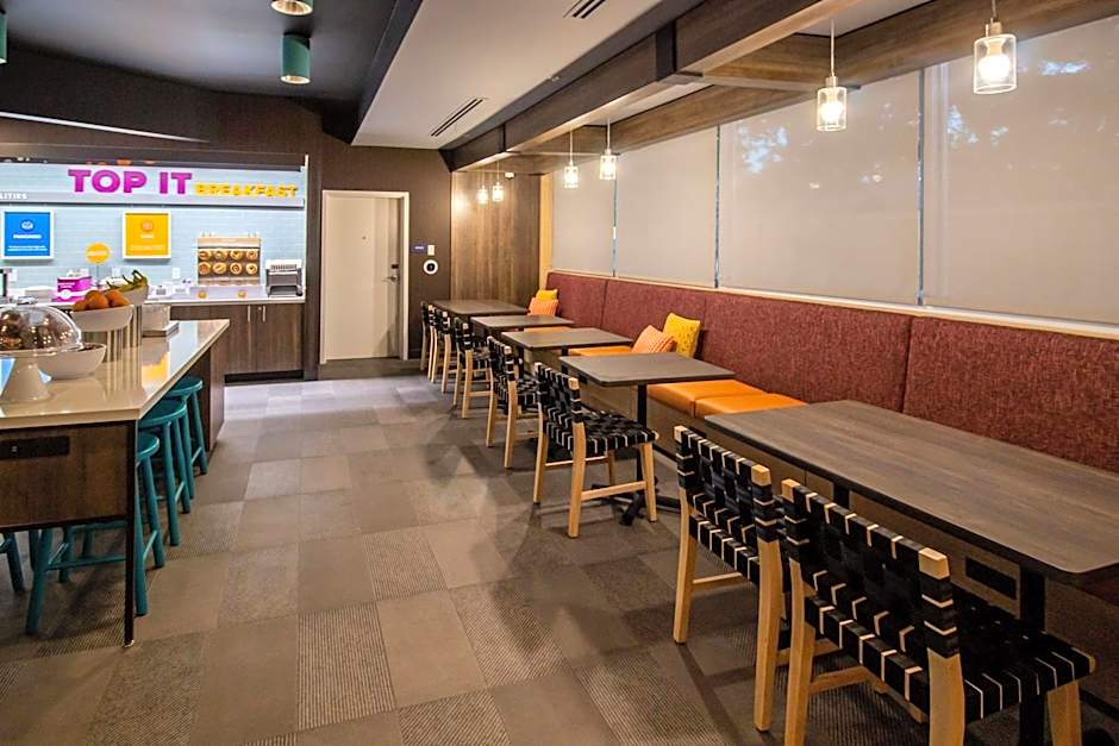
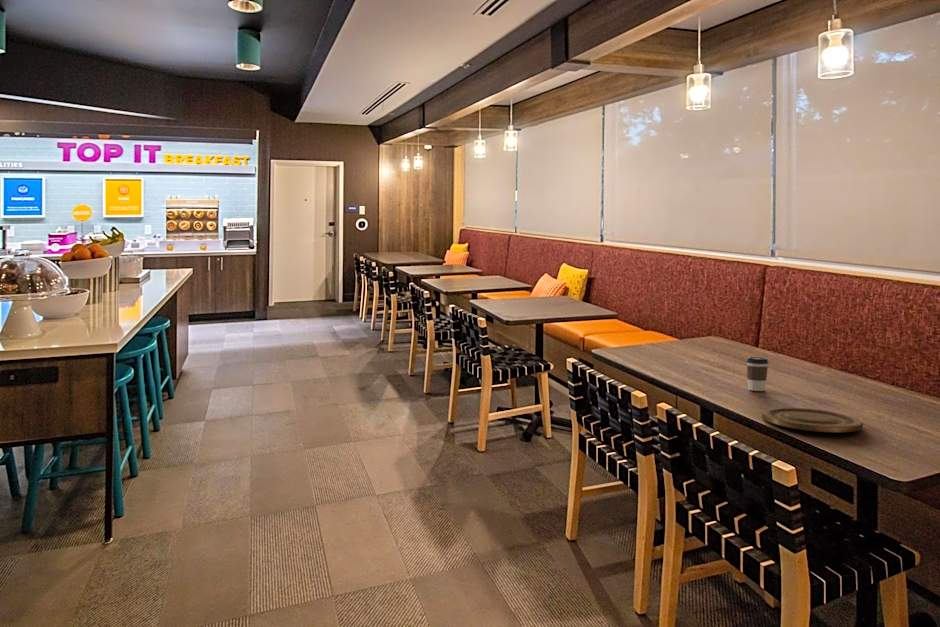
+ plate [761,406,864,434]
+ coffee cup [745,356,770,392]
